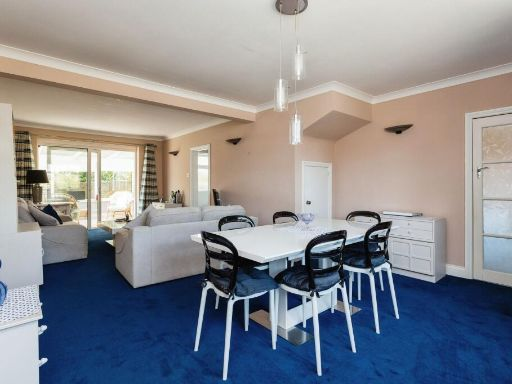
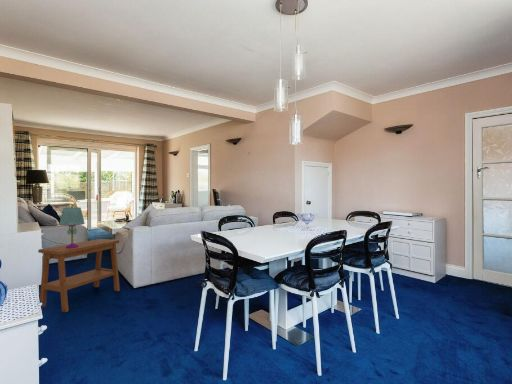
+ side table [37,238,121,313]
+ table lamp [58,206,85,248]
